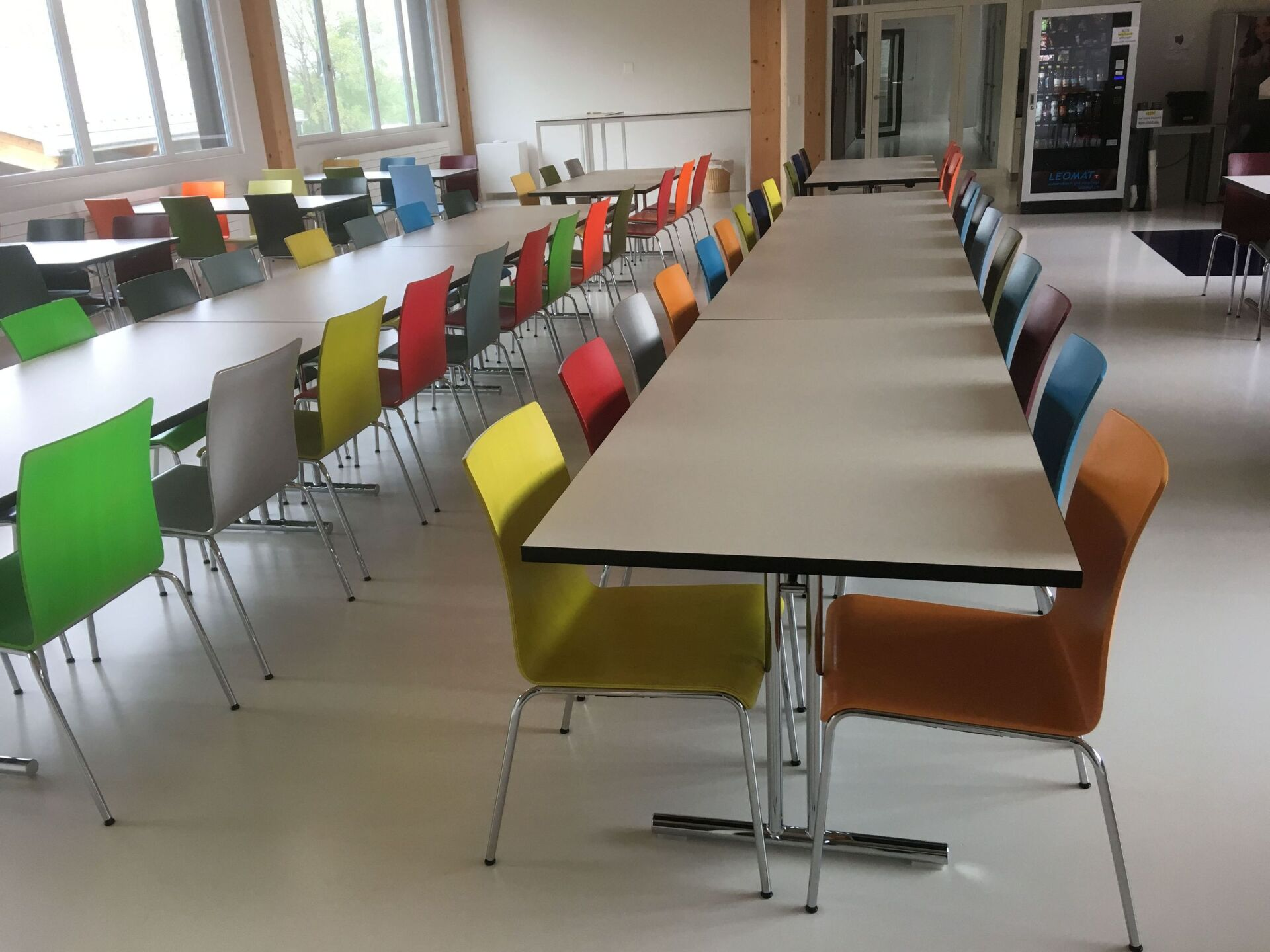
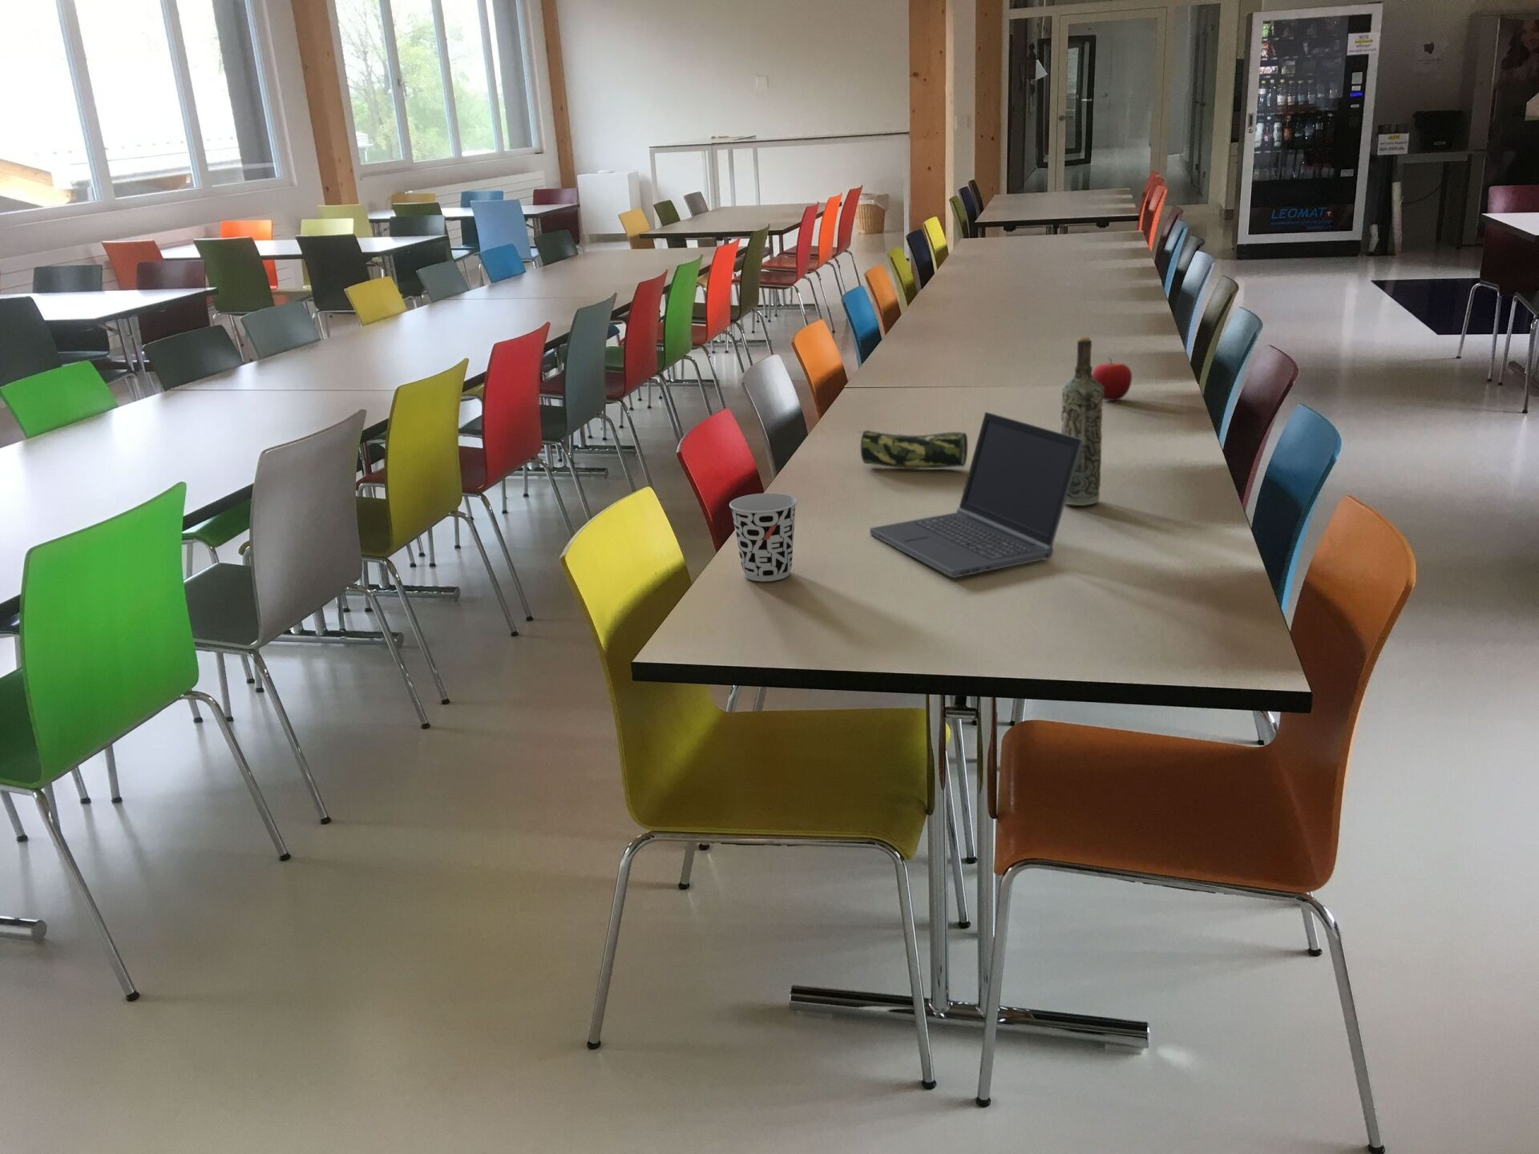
+ laptop computer [869,411,1083,578]
+ pencil case [857,429,968,469]
+ cup [728,493,797,582]
+ bottle [1060,336,1104,507]
+ fruit [1092,358,1133,401]
